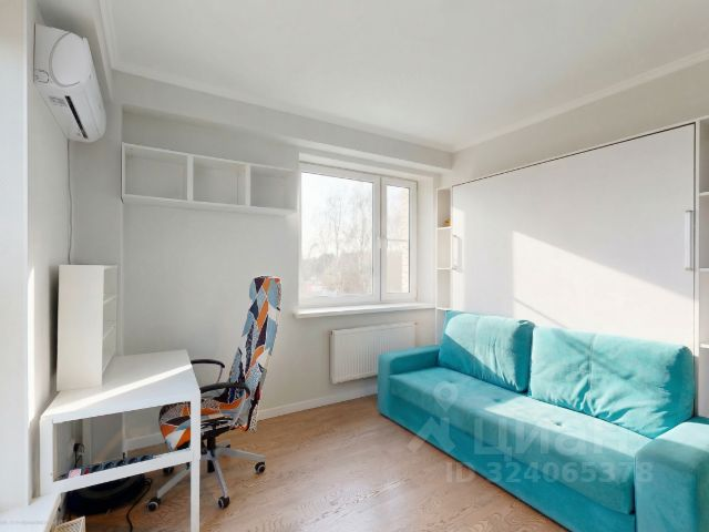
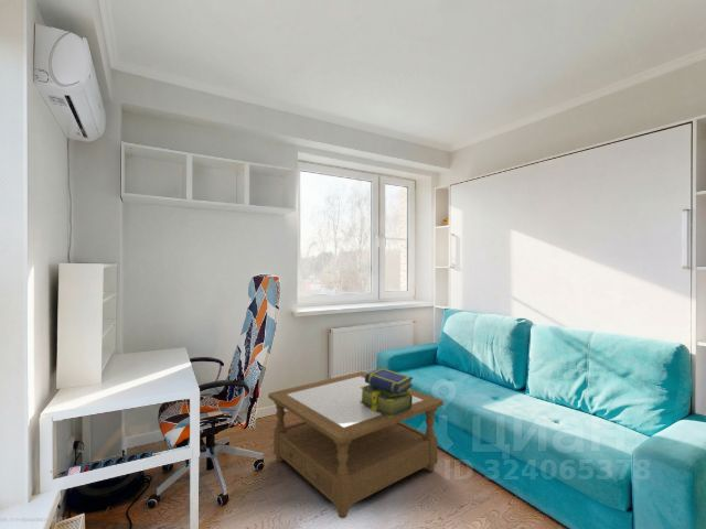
+ coffee table [267,370,445,519]
+ stack of books [360,367,414,418]
